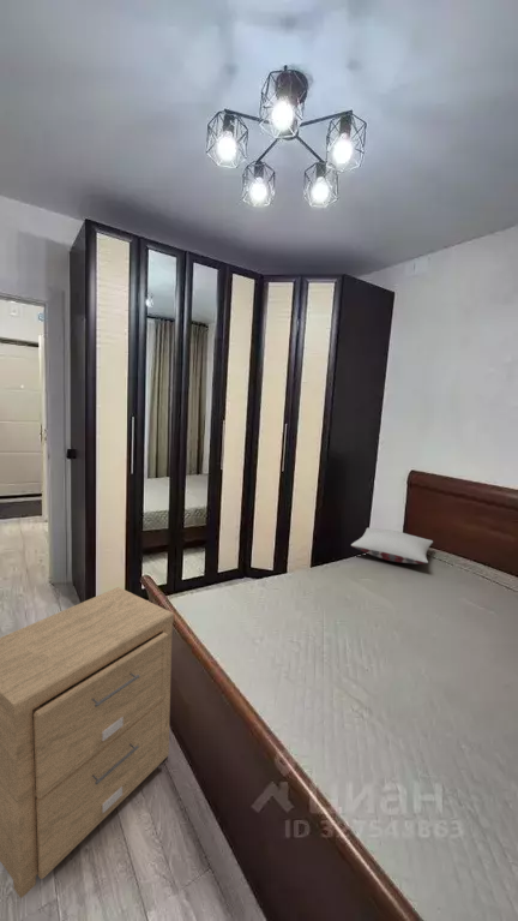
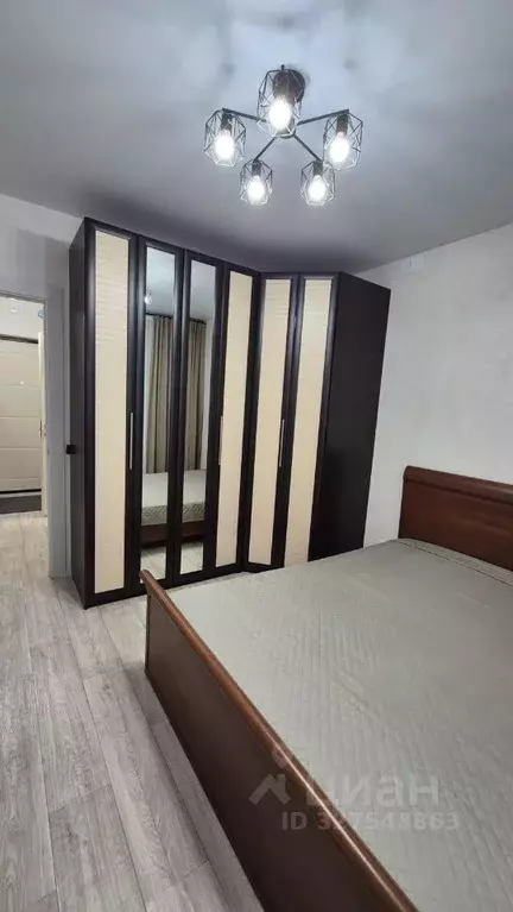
- side table [0,586,175,899]
- pillow [350,527,434,566]
